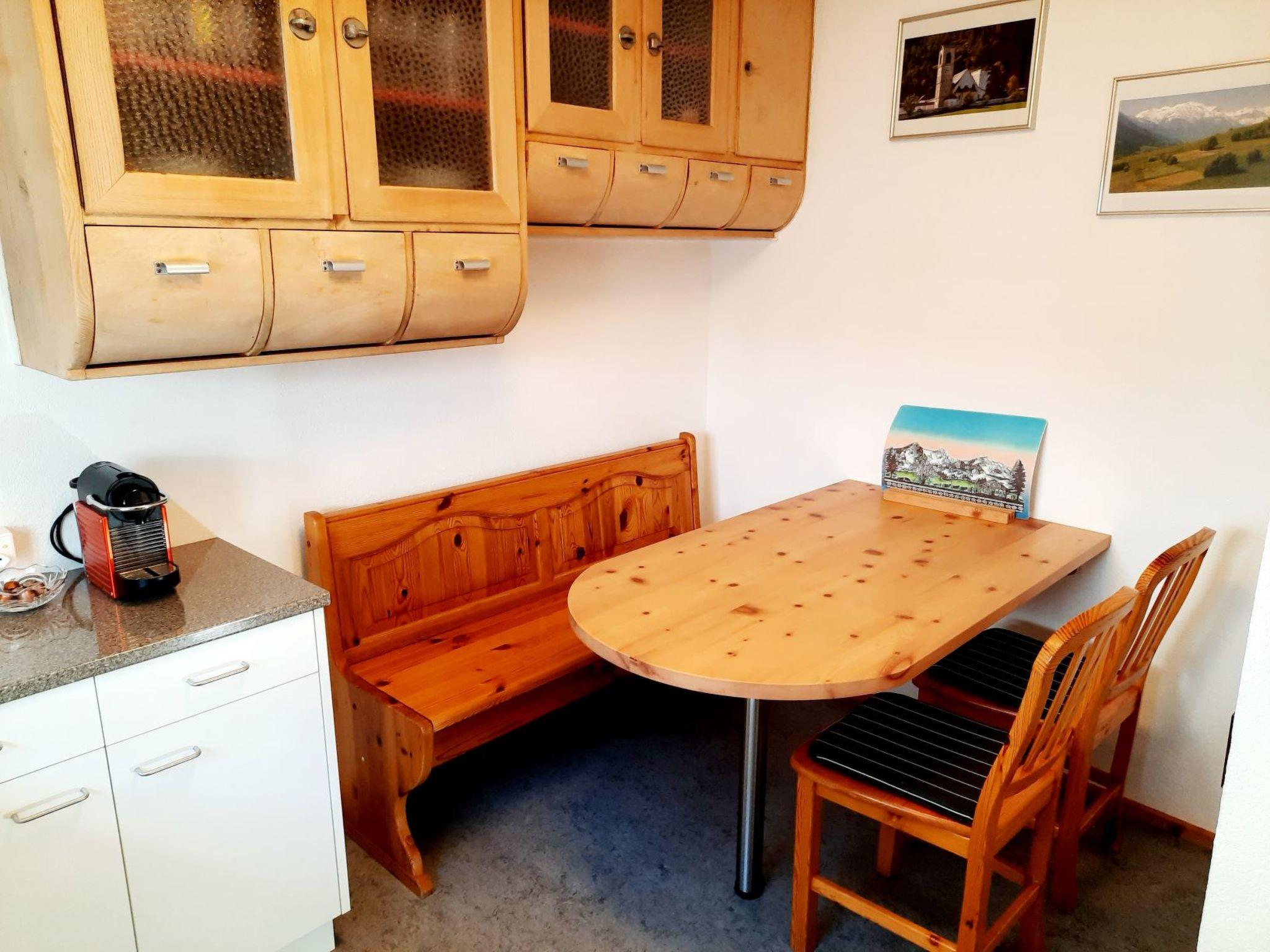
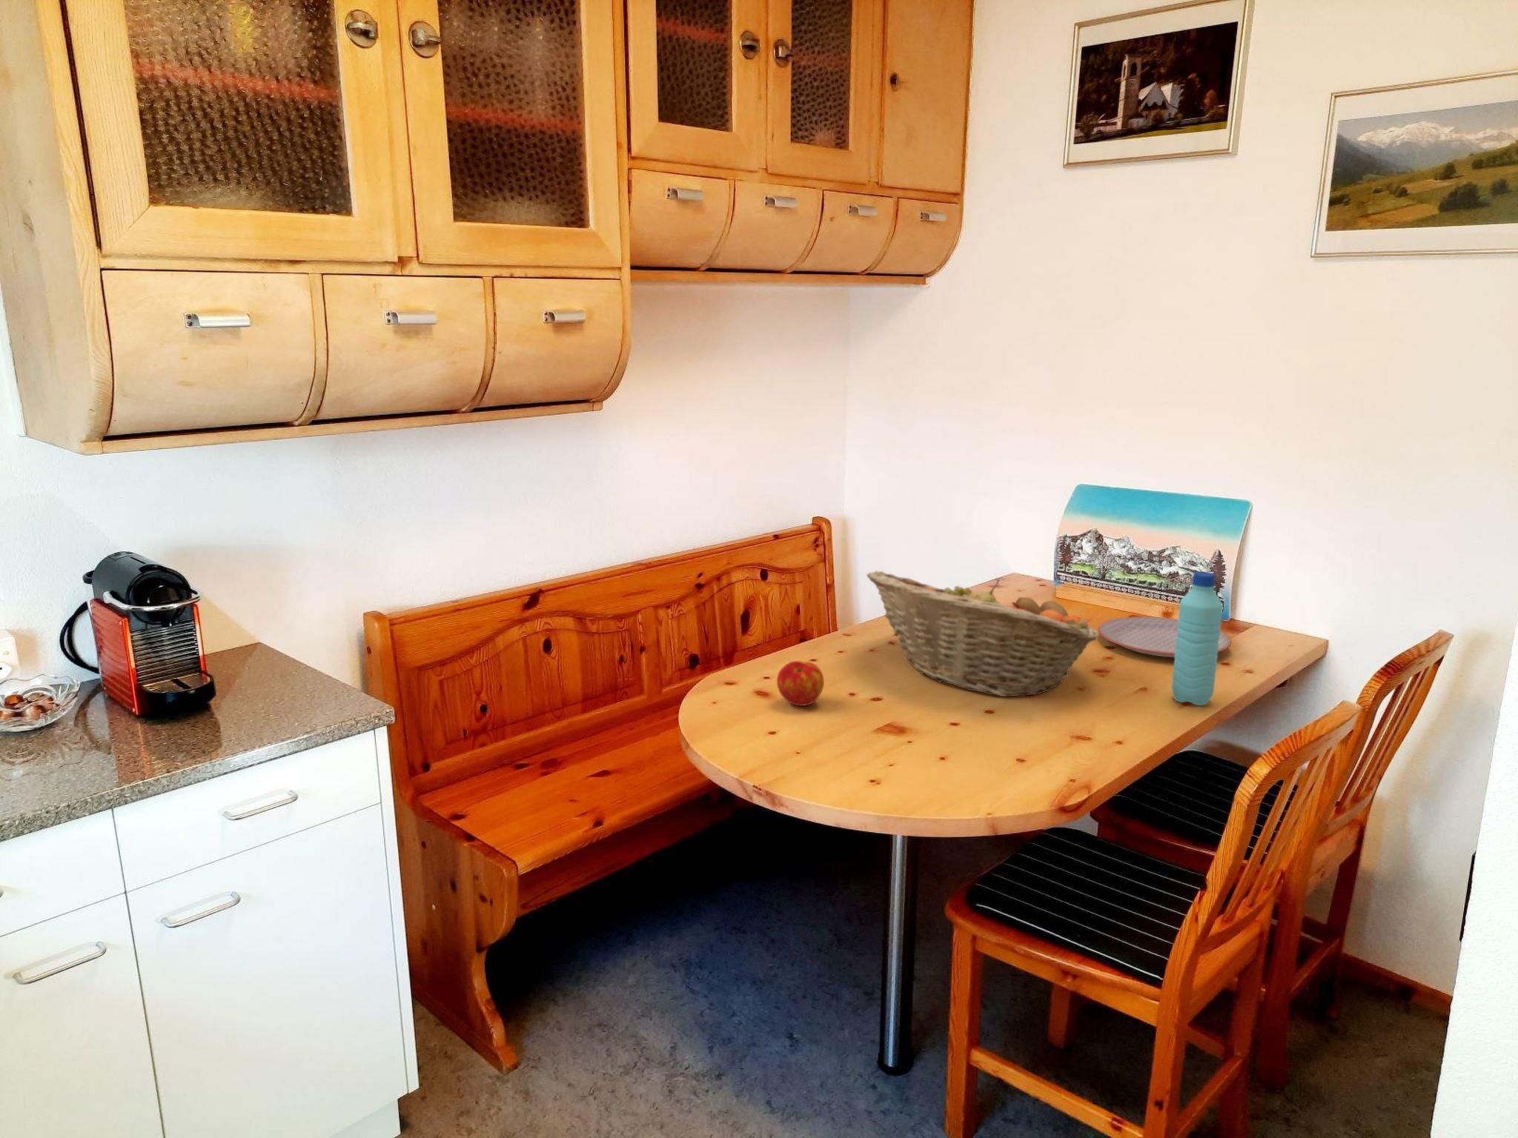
+ fruit basket [865,570,1100,697]
+ water bottle [1171,571,1224,706]
+ apple [776,660,825,706]
+ plate [1097,616,1232,657]
